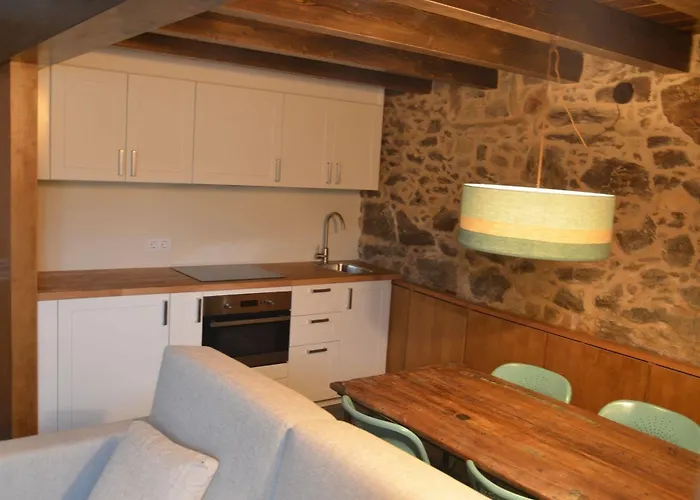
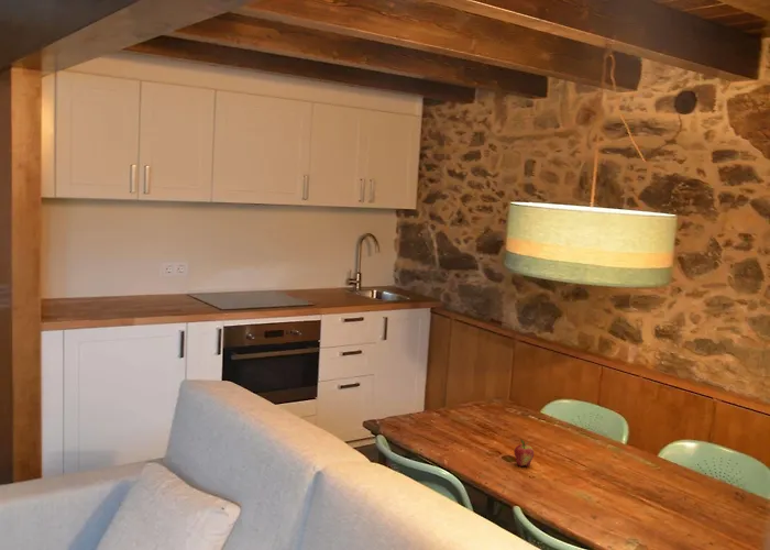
+ fruit [514,438,535,468]
